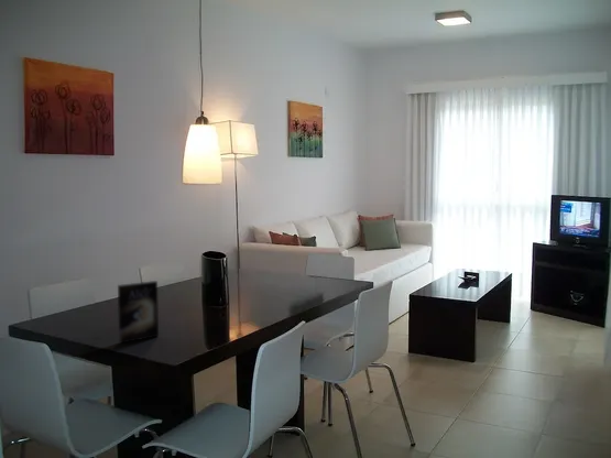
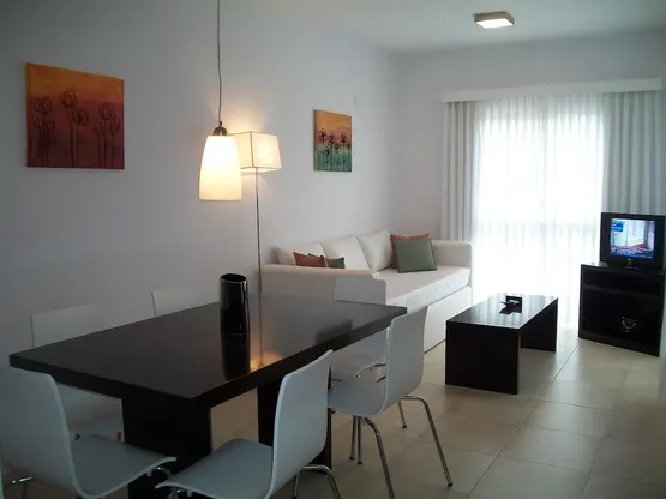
- book [117,280,160,345]
